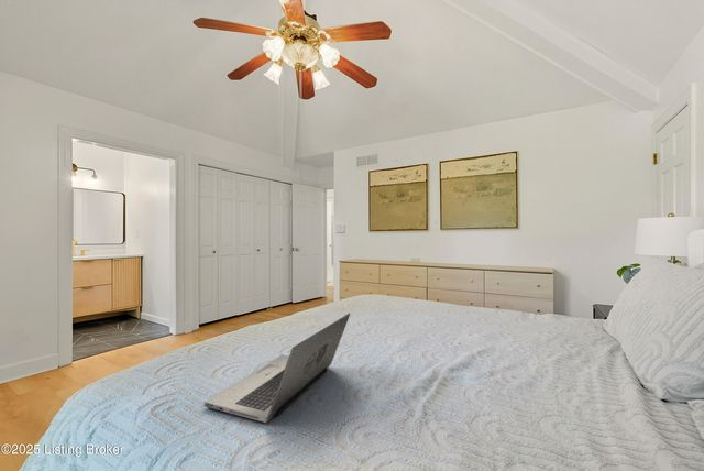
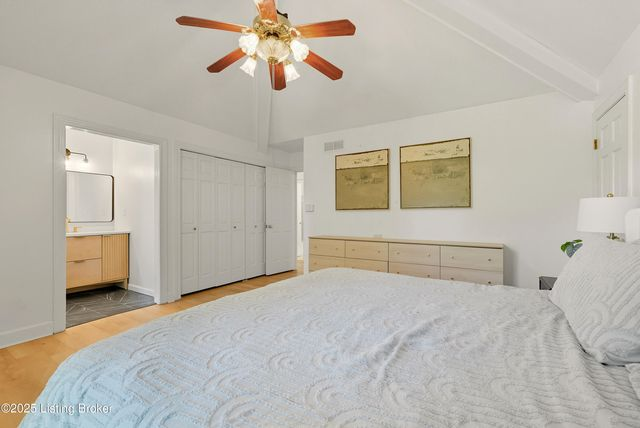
- laptop [204,313,351,424]
